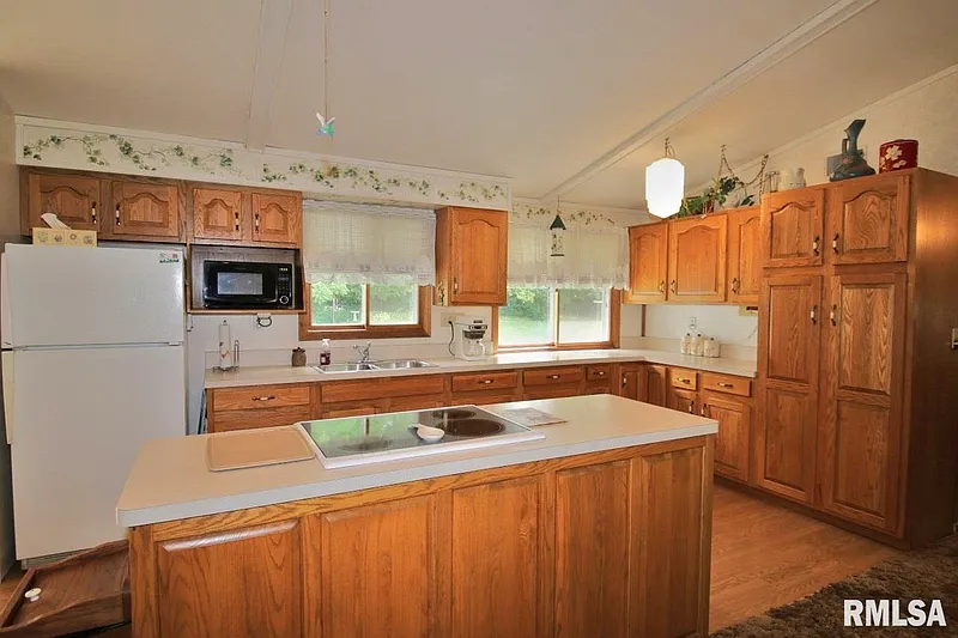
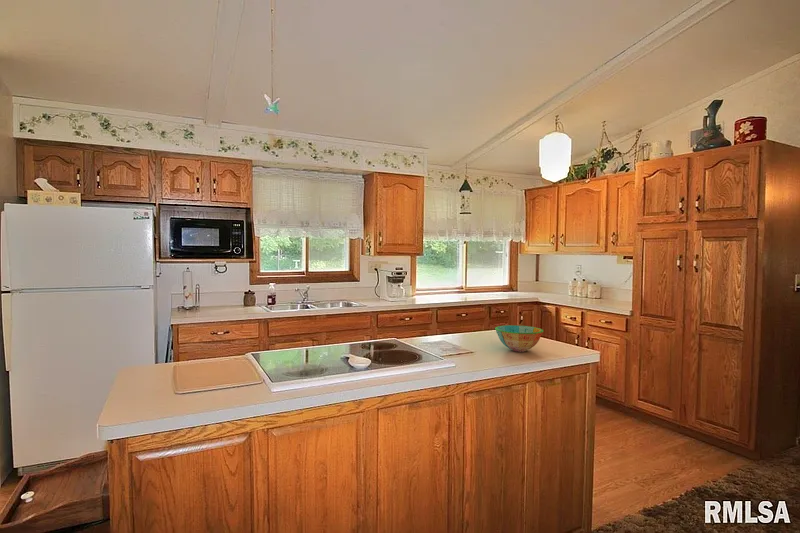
+ bowl [494,324,545,353]
